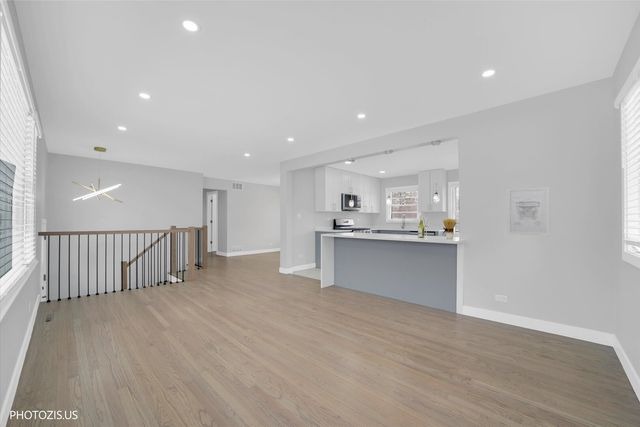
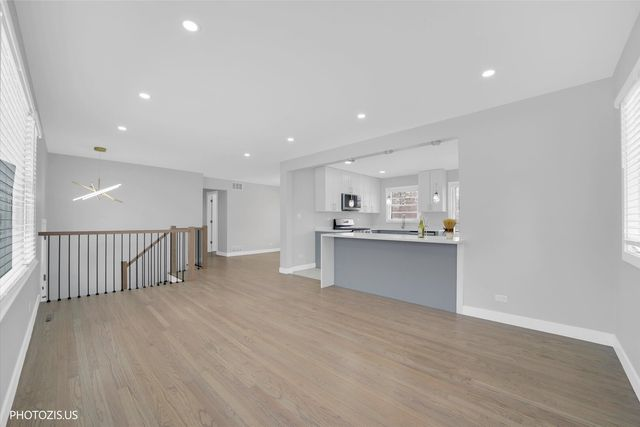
- wall art [506,186,550,237]
